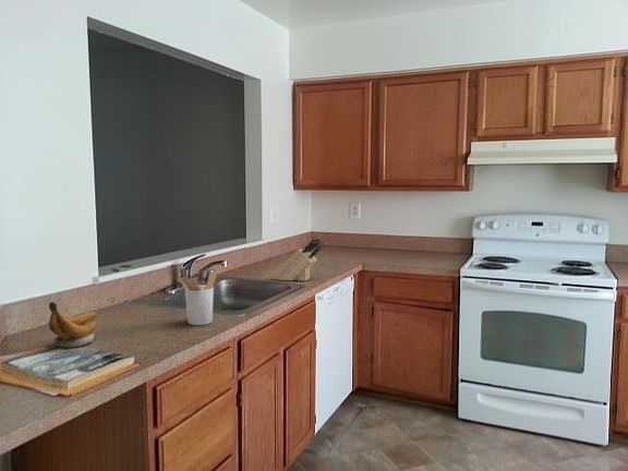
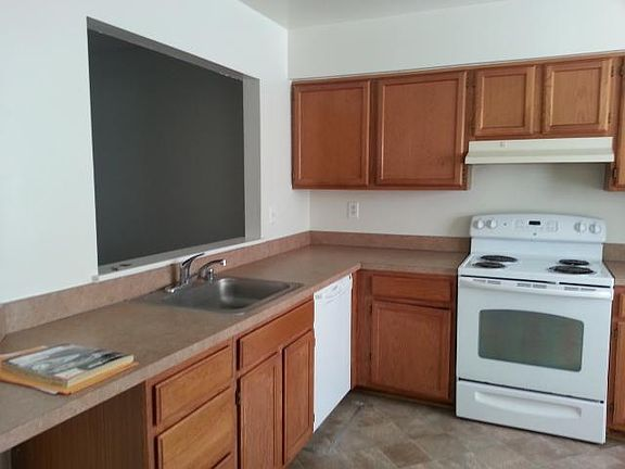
- banana [48,301,99,349]
- utensil holder [178,270,218,326]
- knife block [269,238,323,282]
